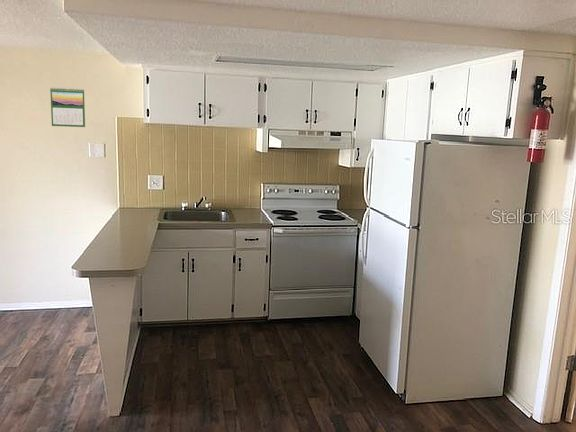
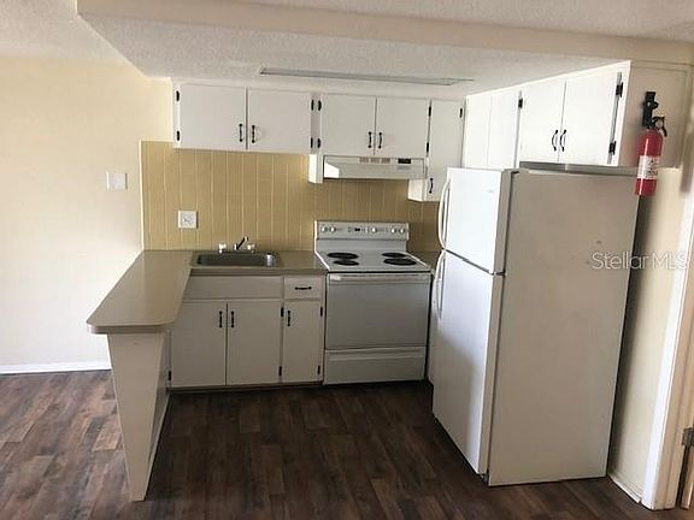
- calendar [49,87,86,128]
